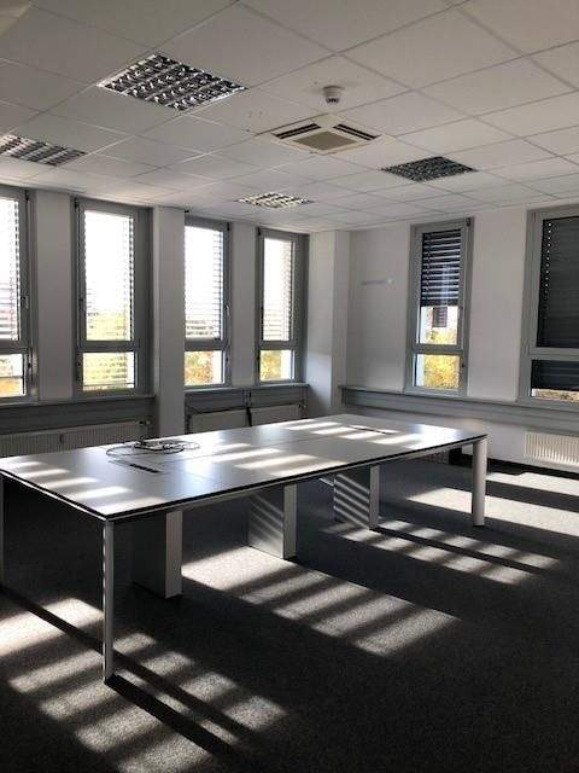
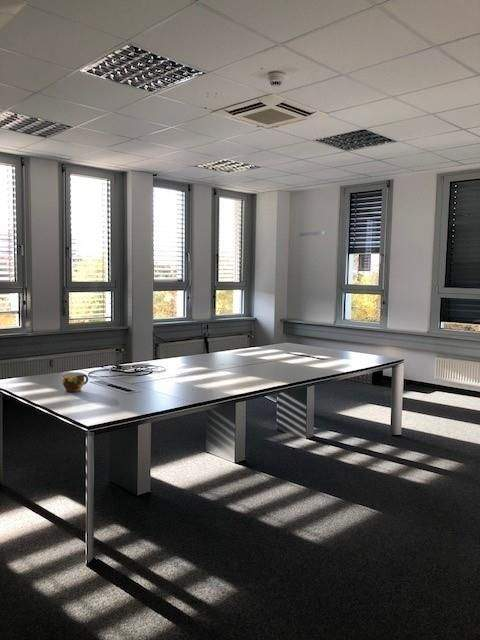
+ cup [61,371,89,393]
